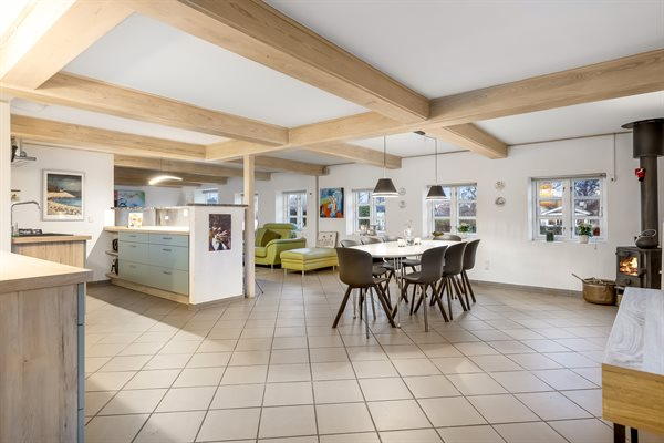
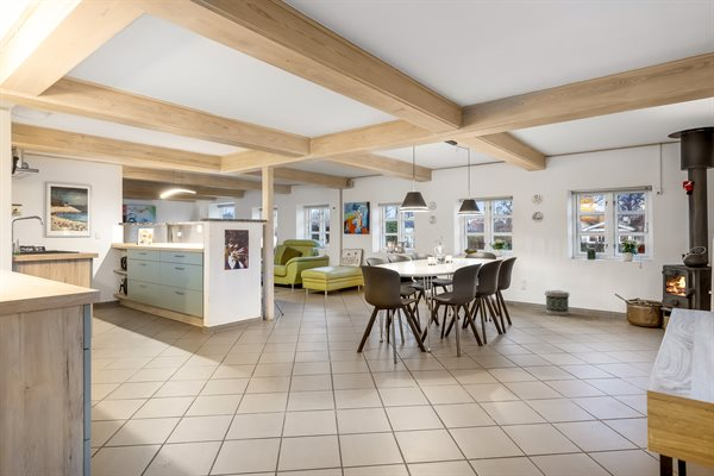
+ basket [544,289,571,317]
